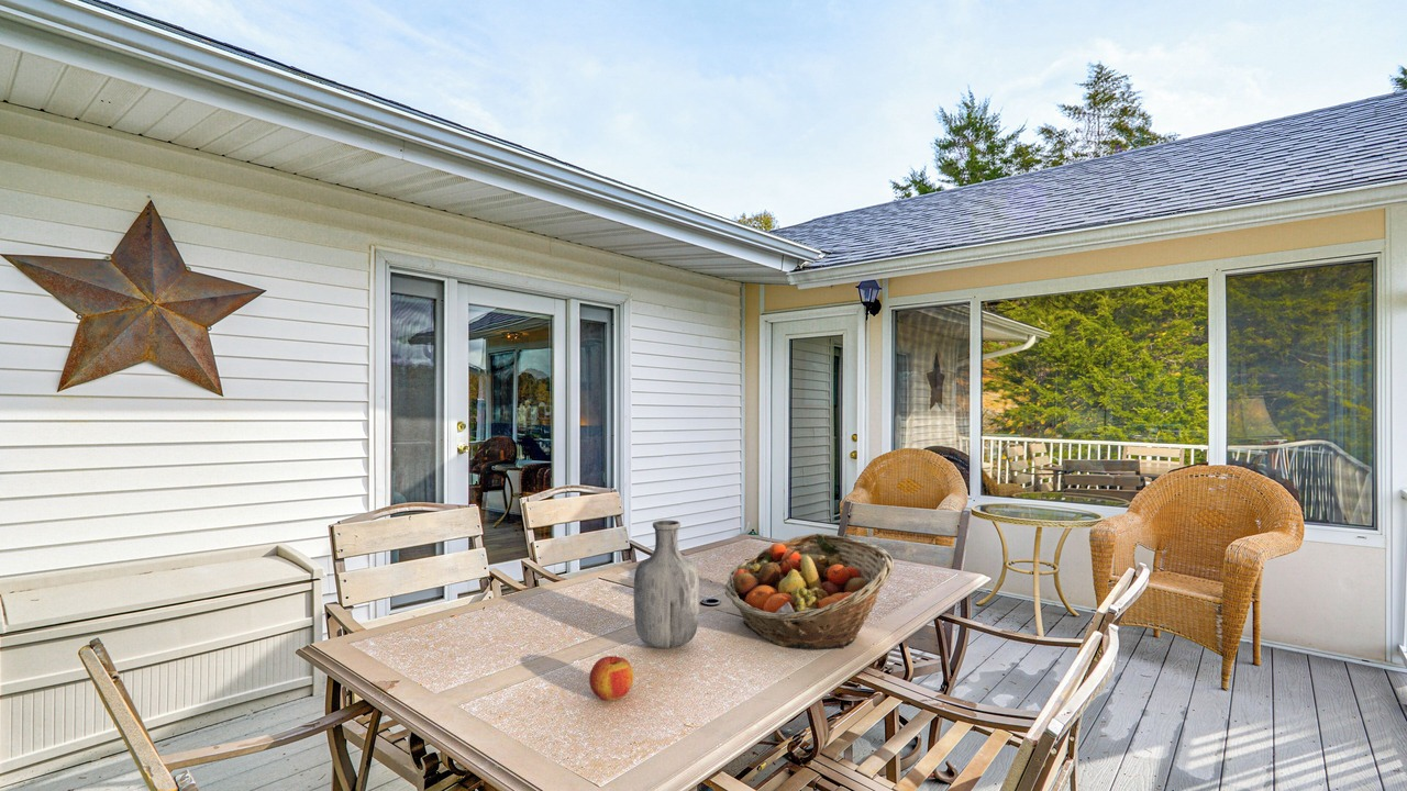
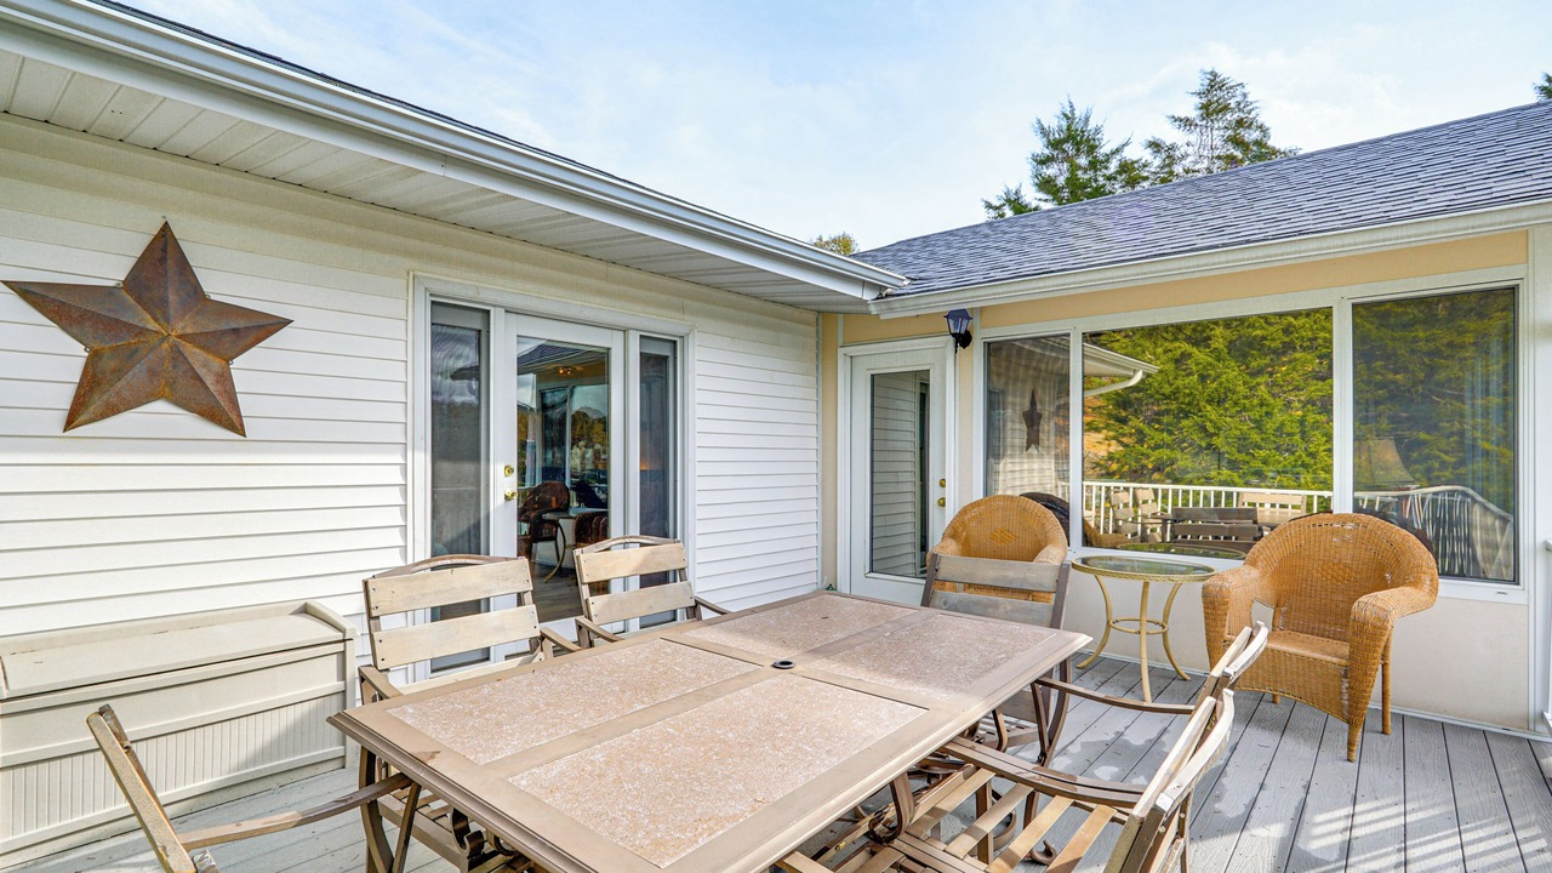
- apple [588,655,634,702]
- vase [633,520,700,650]
- fruit basket [723,533,895,651]
